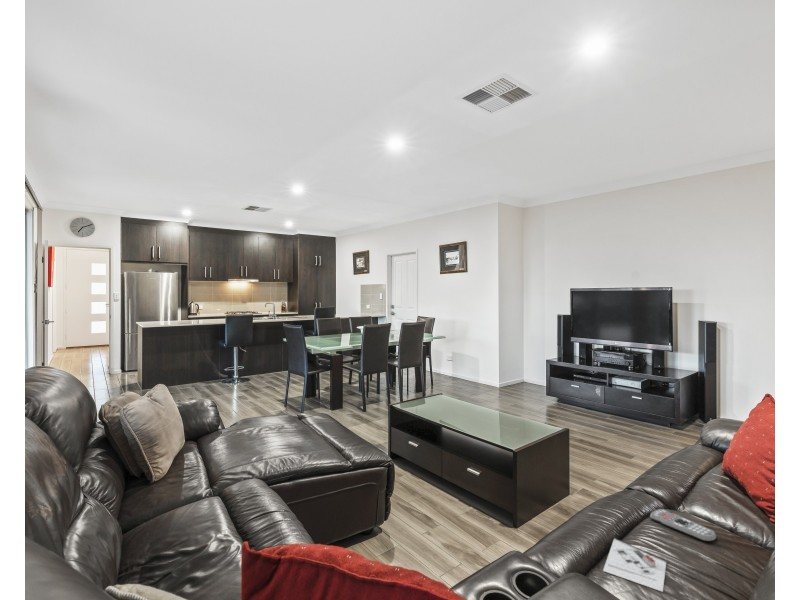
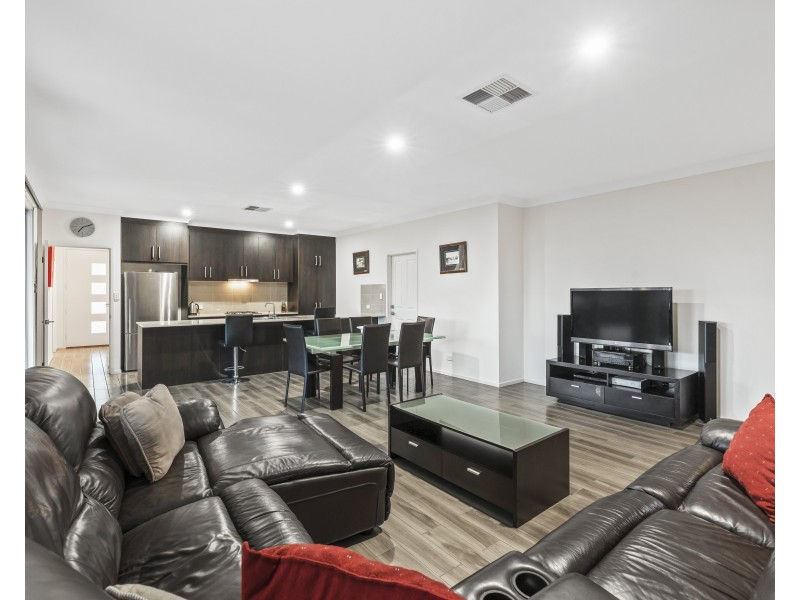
- remote control [649,508,717,543]
- architectural model [602,537,667,593]
